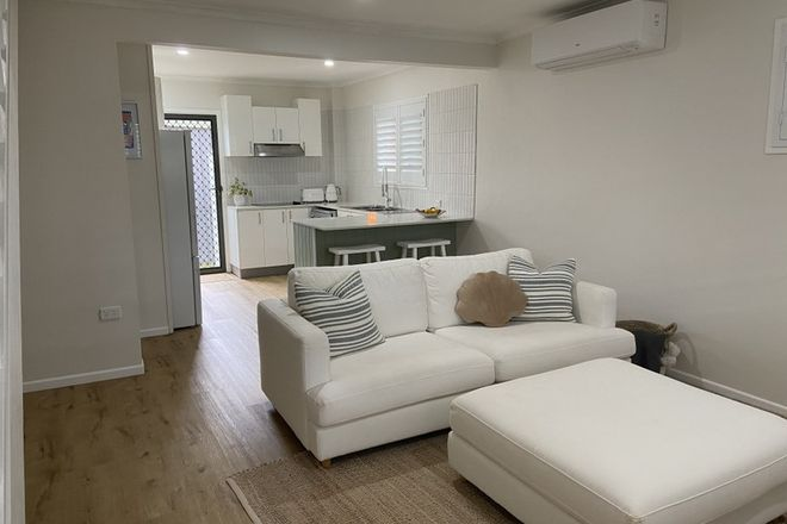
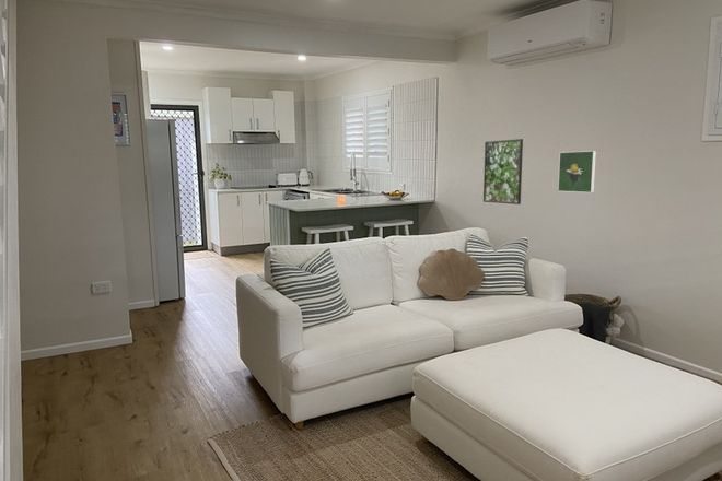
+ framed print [557,150,597,193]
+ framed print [482,138,524,206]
